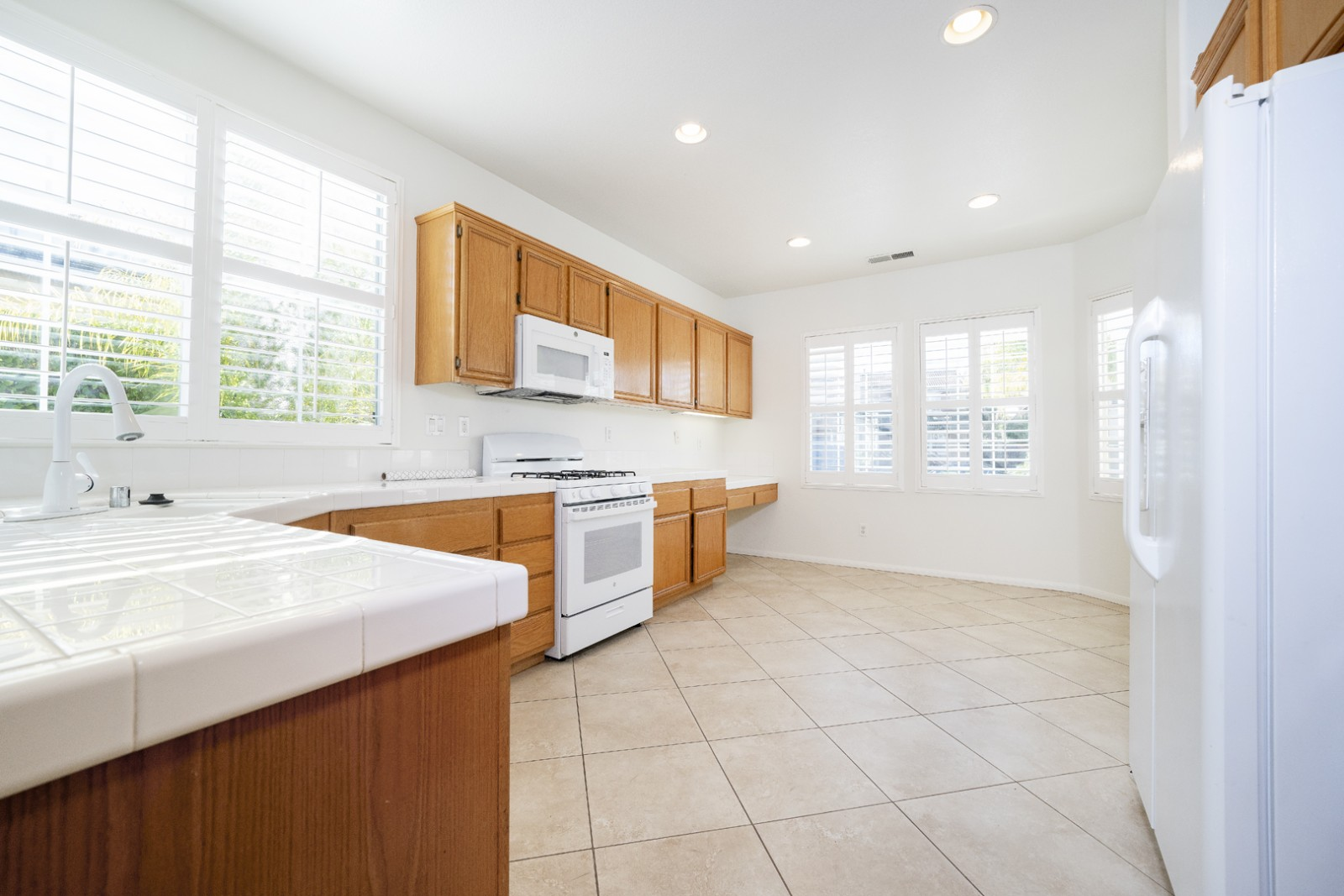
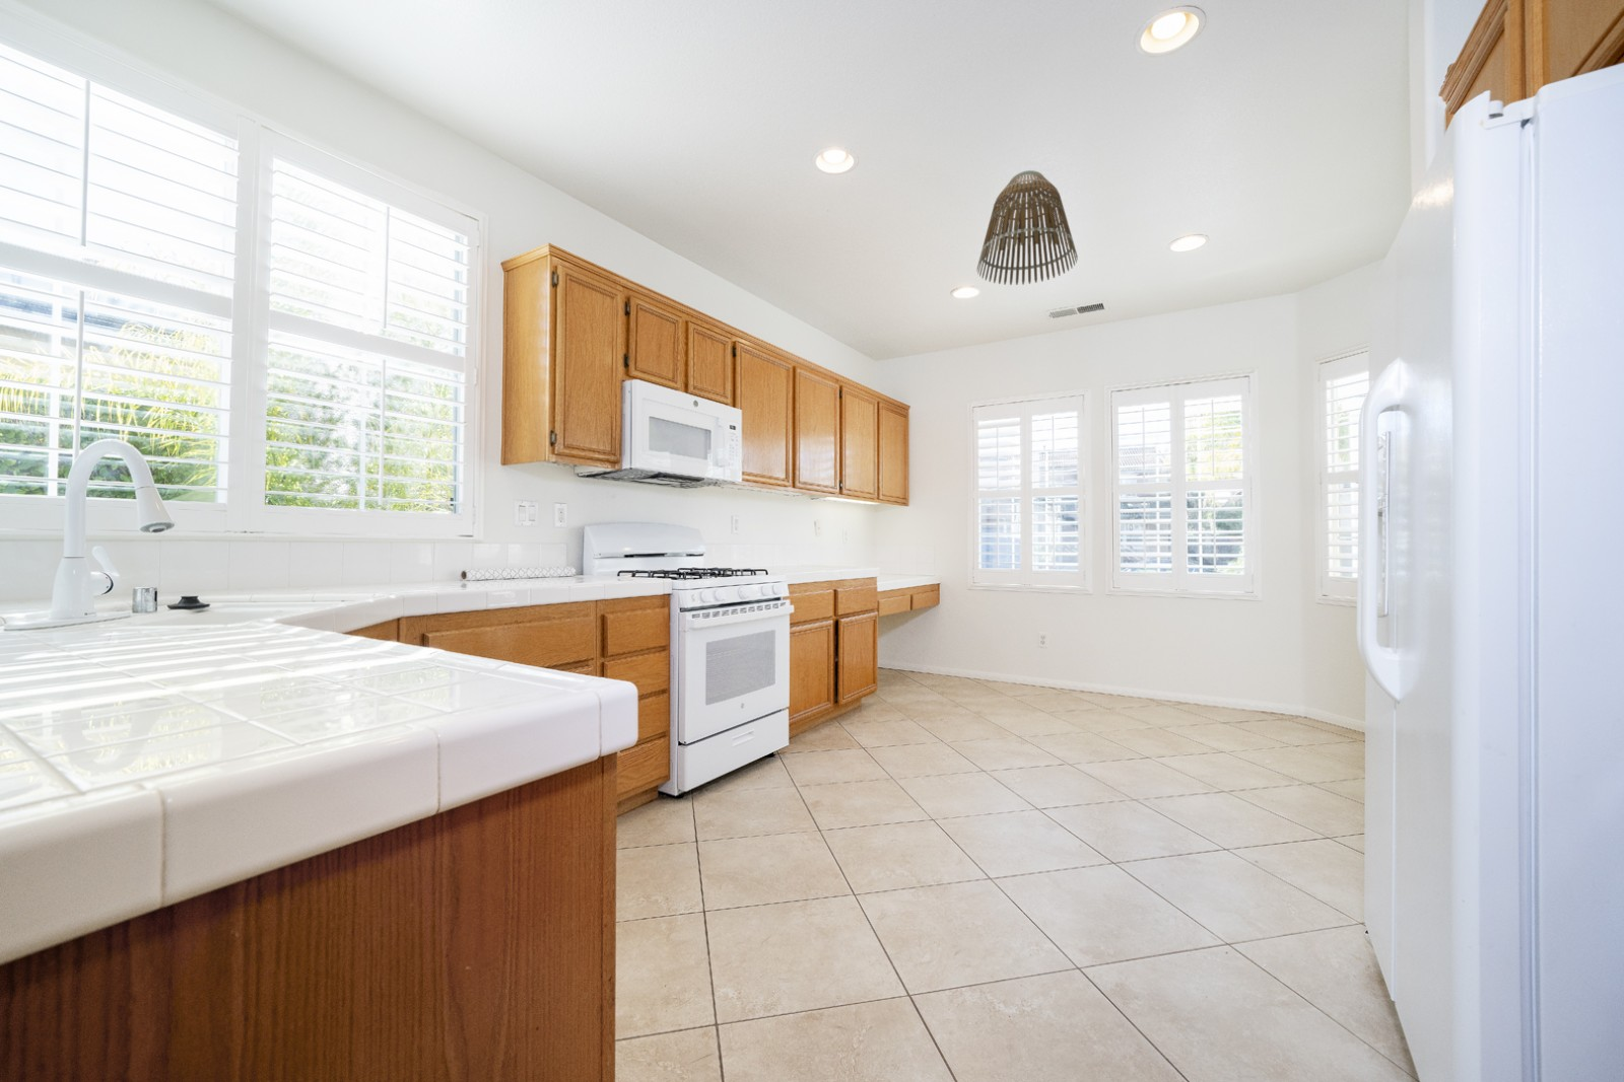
+ lamp shade [975,169,1079,286]
